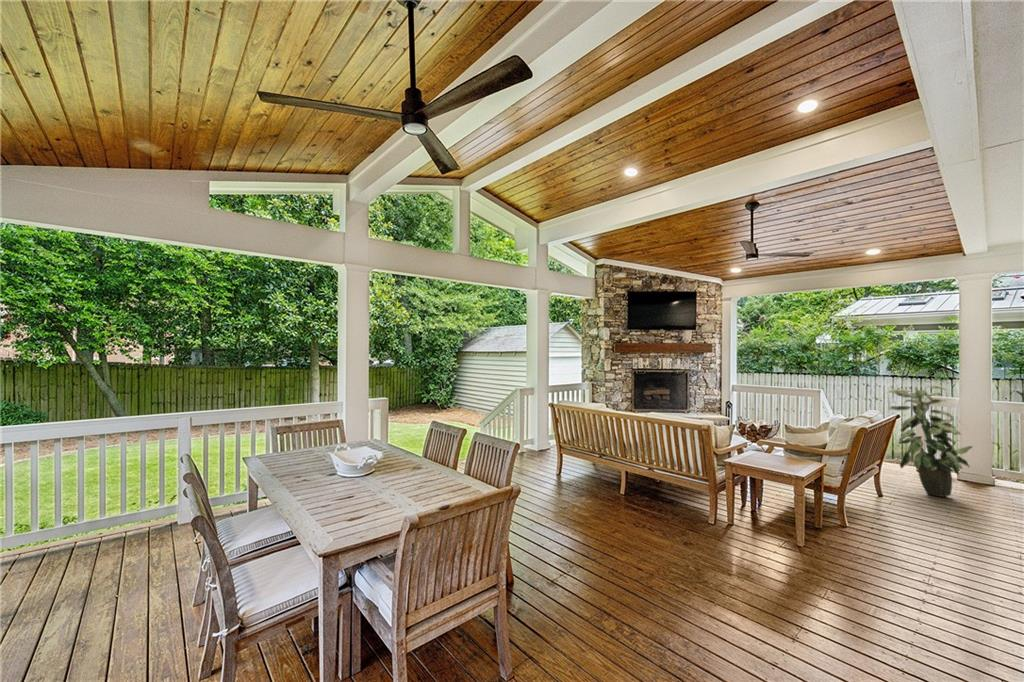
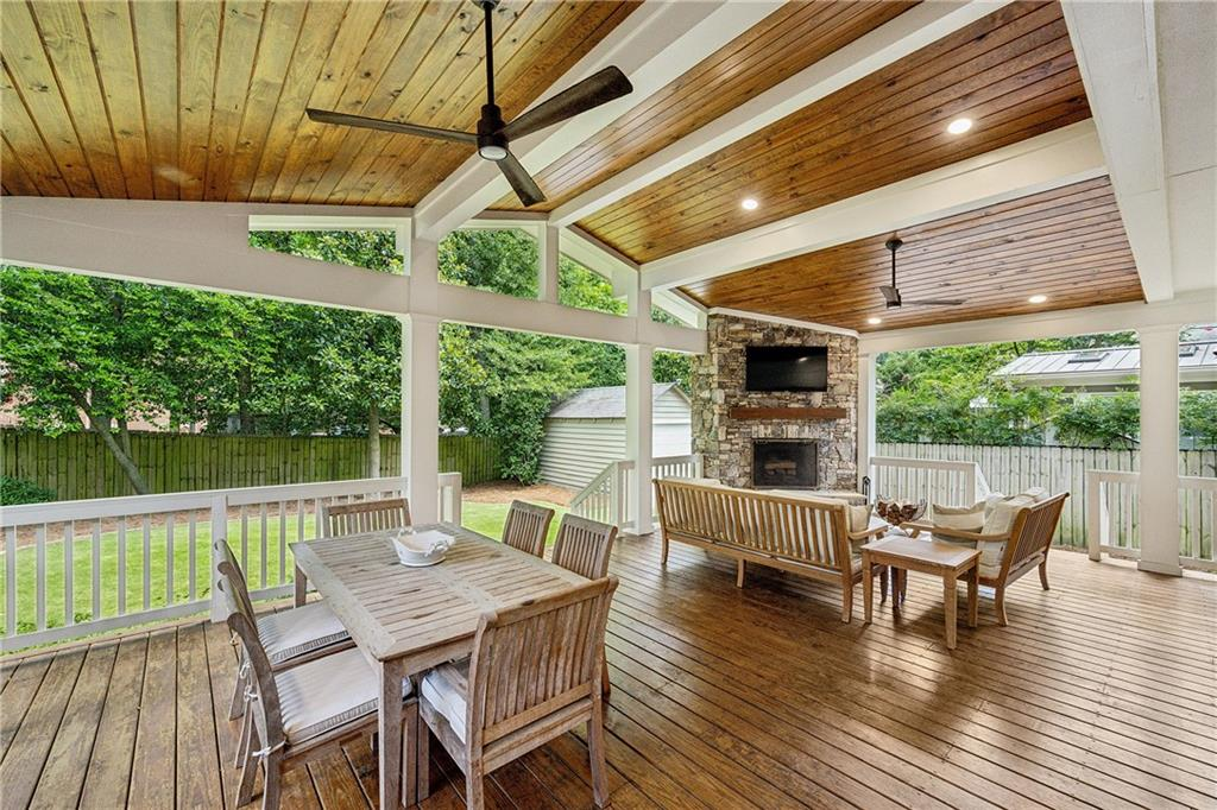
- indoor plant [886,384,973,498]
